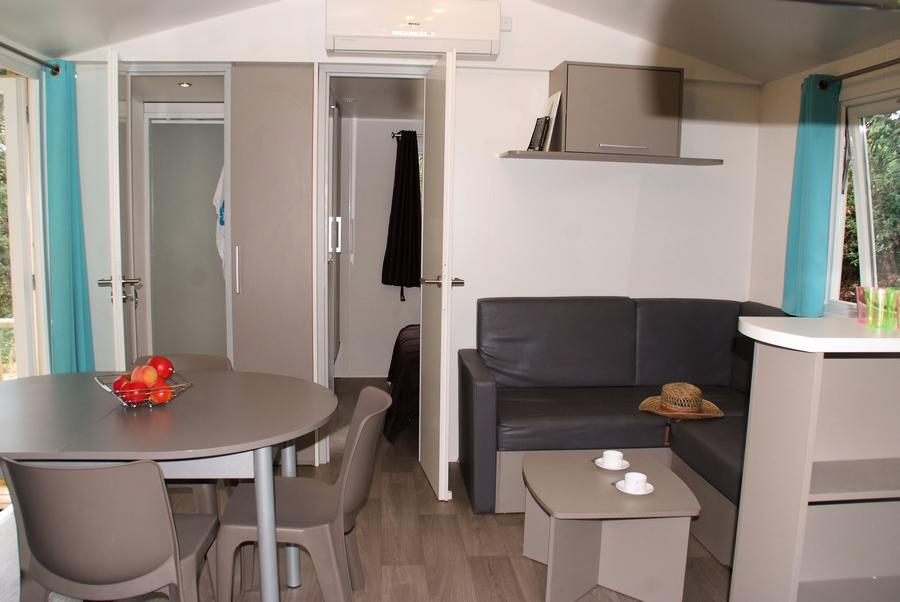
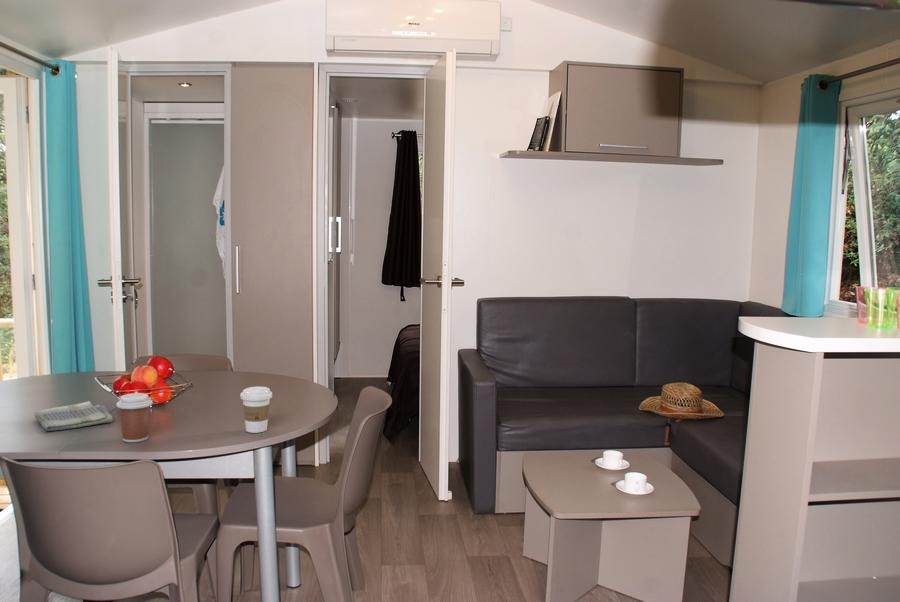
+ coffee cup [115,392,154,443]
+ dish towel [33,400,114,432]
+ coffee cup [239,386,273,434]
